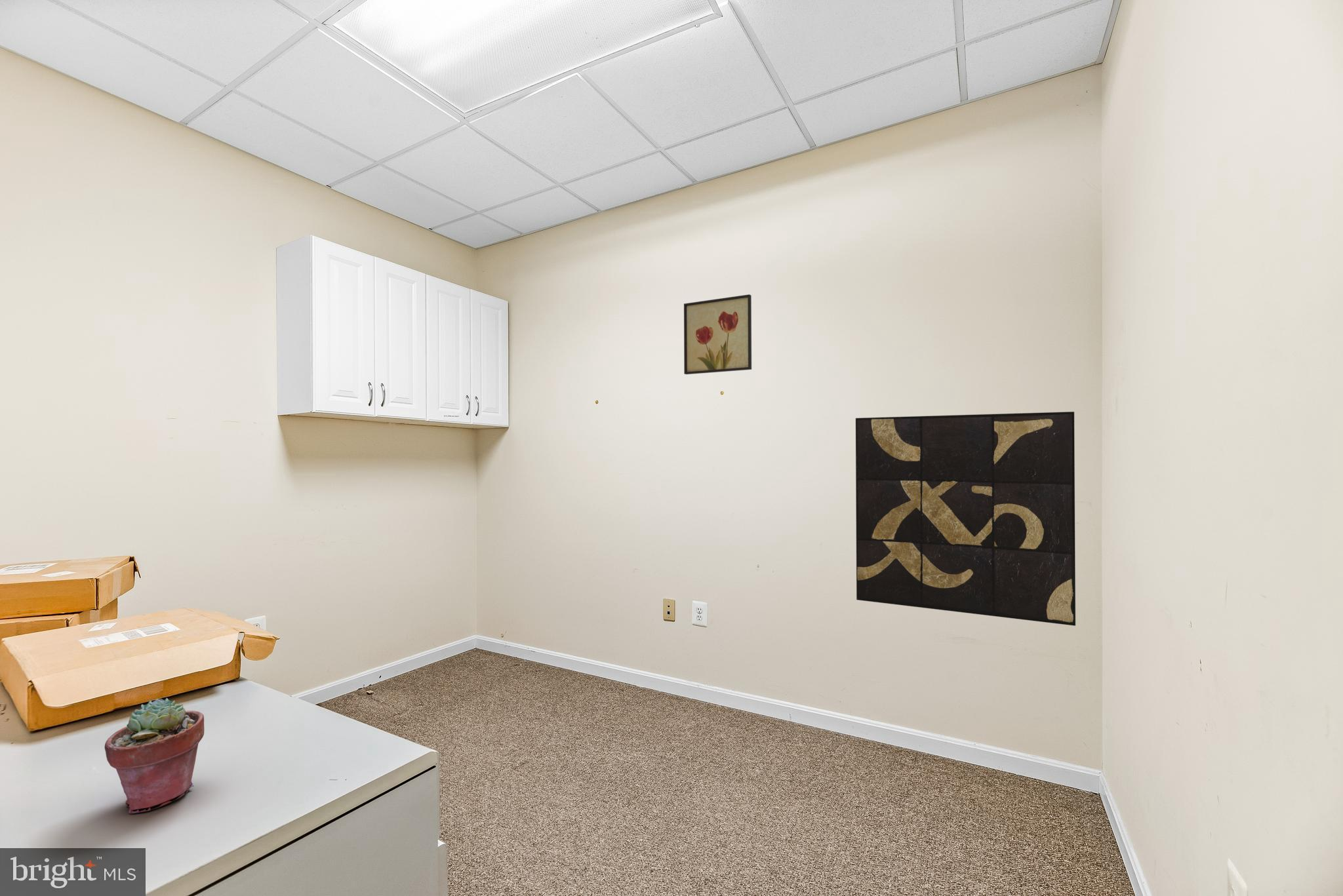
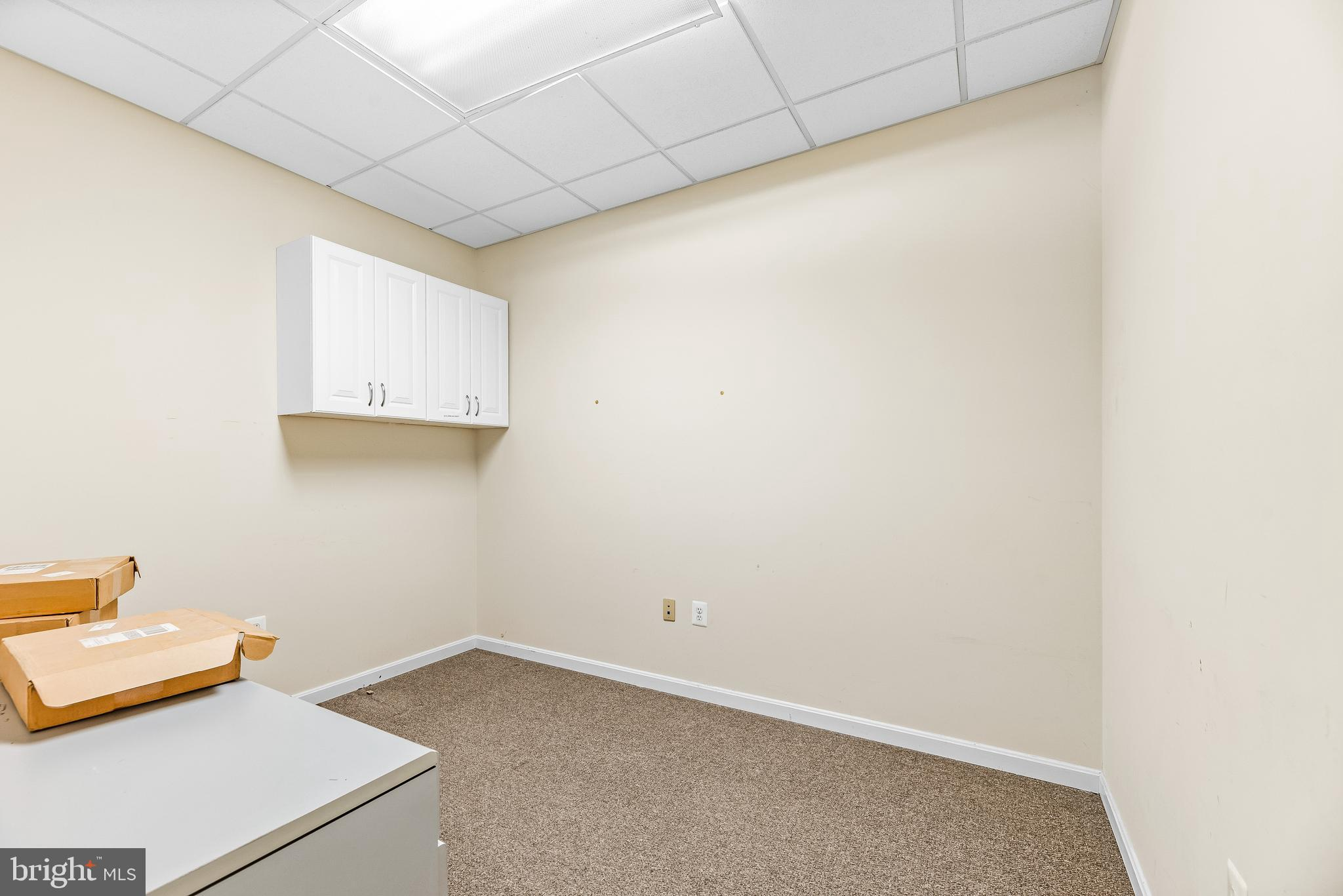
- wall art [683,294,752,375]
- potted succulent [104,697,205,814]
- wall art [855,411,1076,627]
